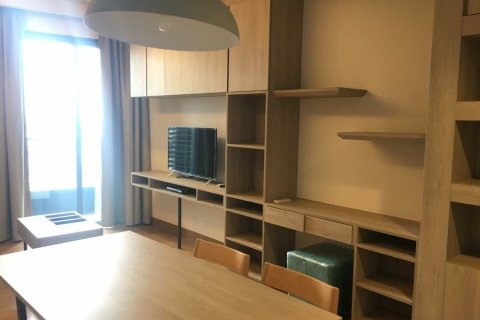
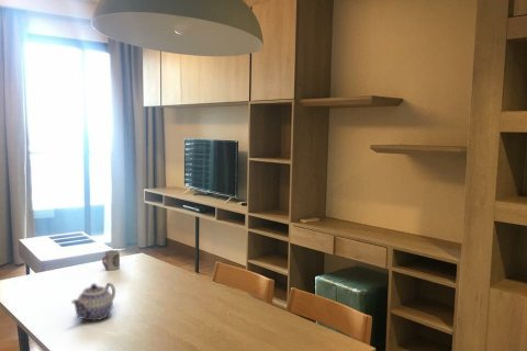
+ cup [101,249,121,271]
+ teapot [70,282,116,322]
